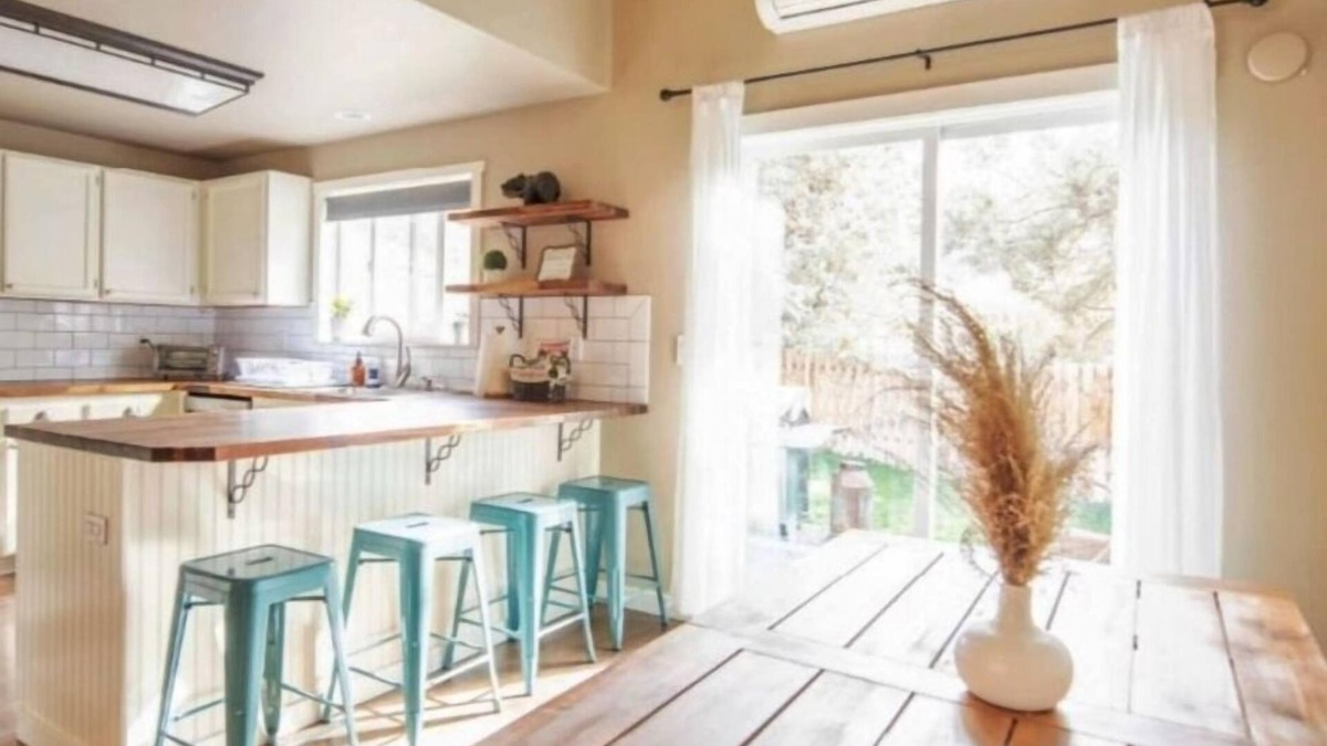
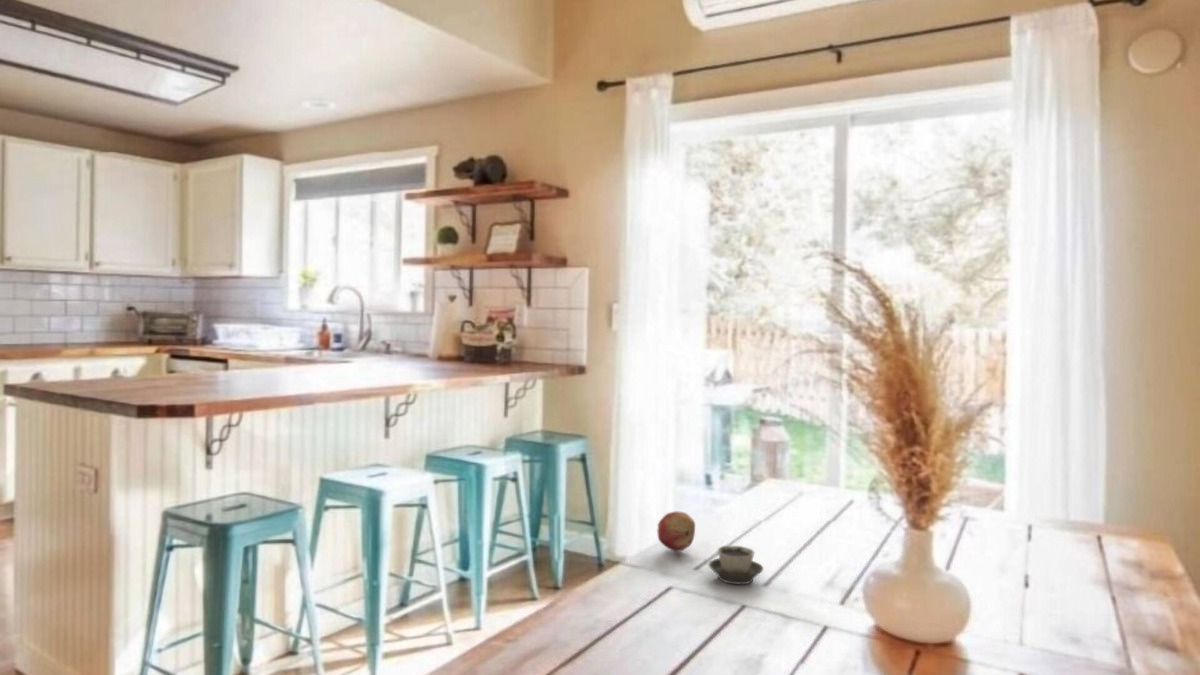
+ cup [708,545,764,585]
+ fruit [656,510,696,552]
